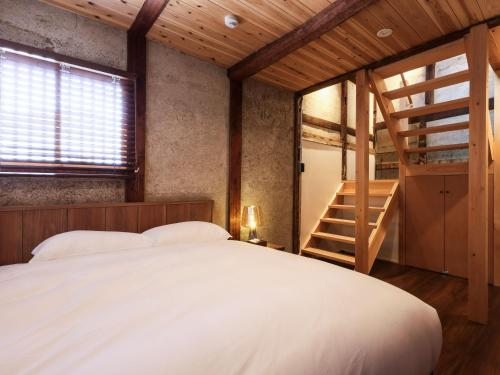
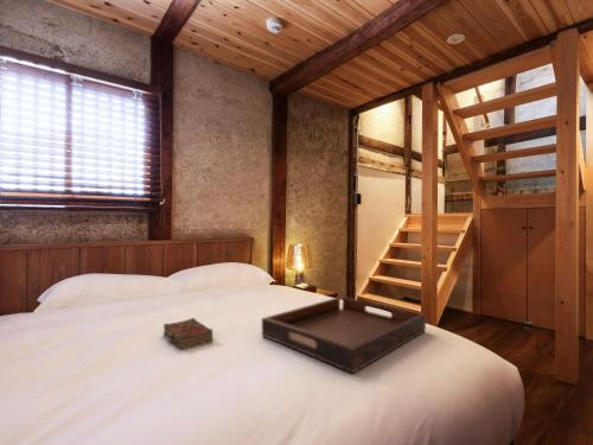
+ serving tray [261,295,427,374]
+ book [162,317,213,350]
